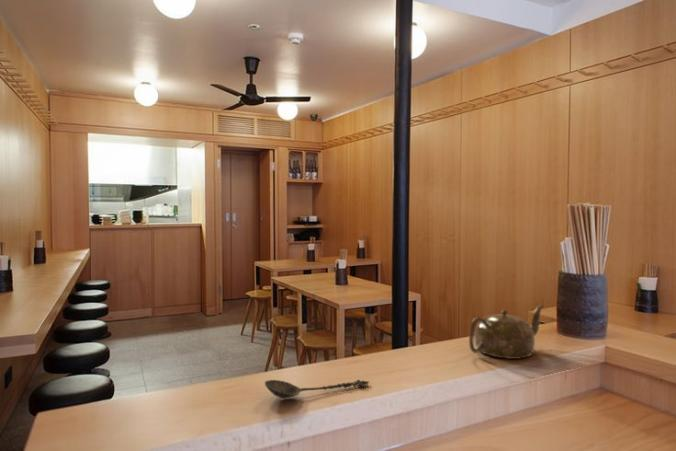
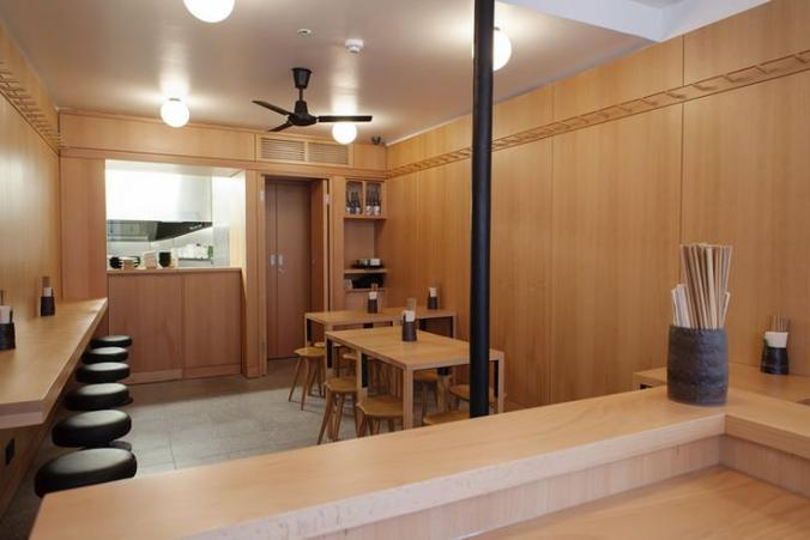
- spoon [264,379,370,399]
- teapot [468,304,545,360]
